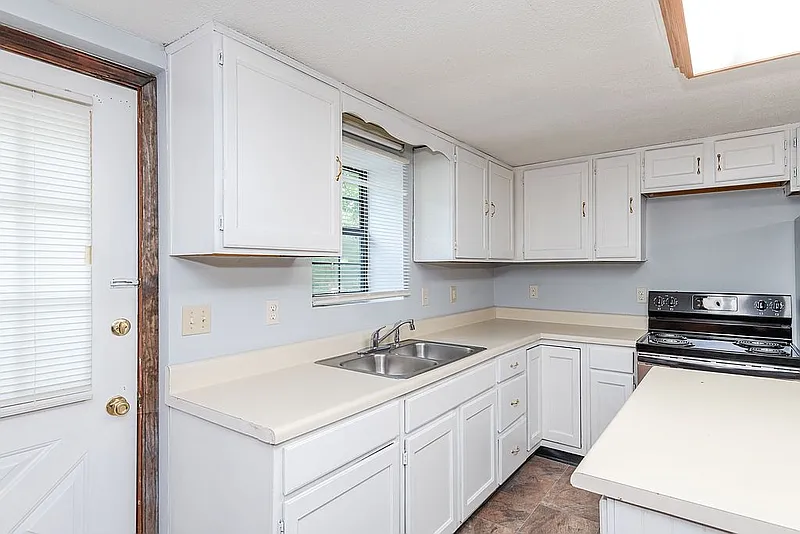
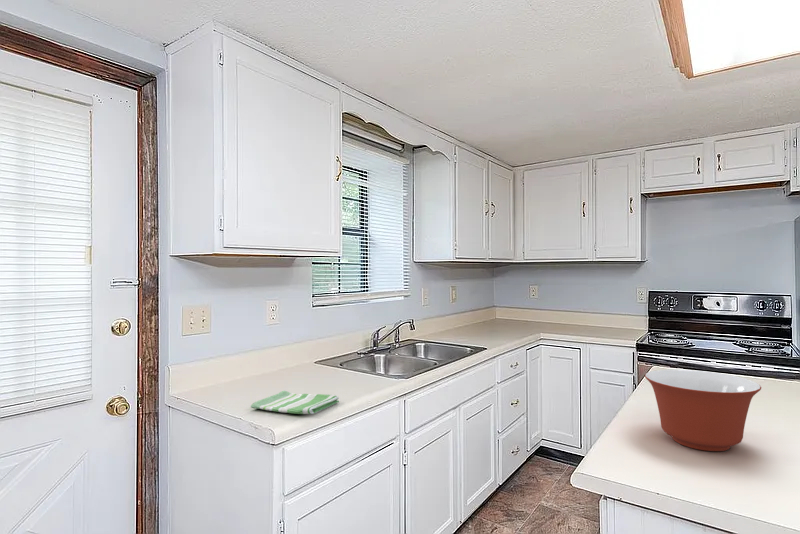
+ dish towel [250,390,340,415]
+ mixing bowl [644,369,762,452]
